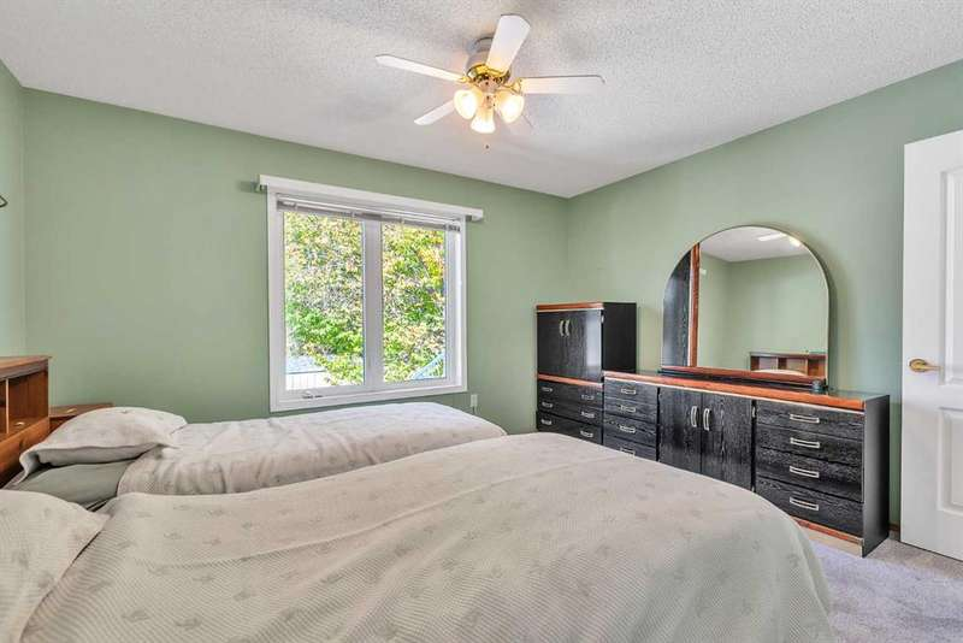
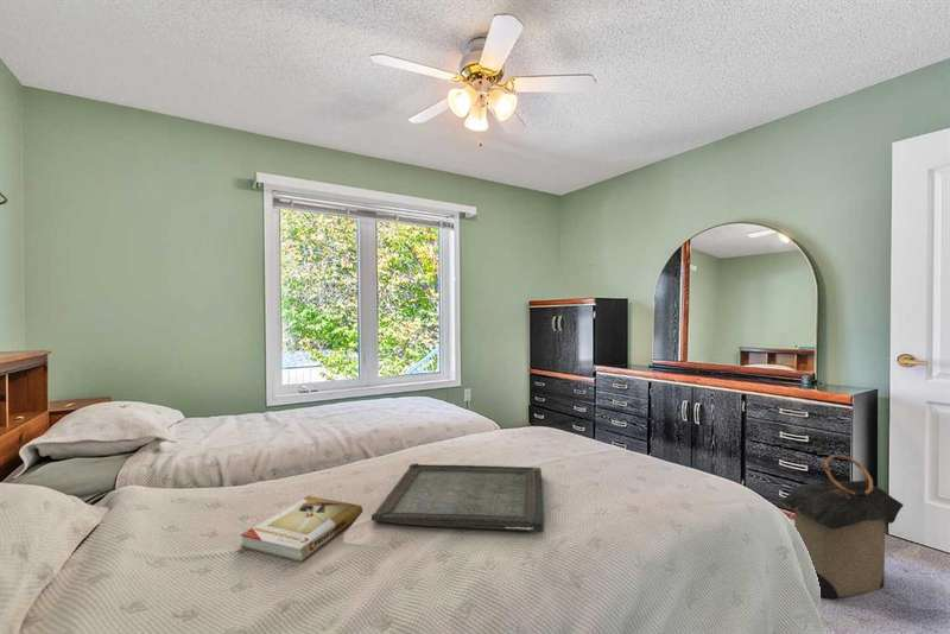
+ book [240,495,363,563]
+ laundry hamper [778,454,905,600]
+ serving tray [370,462,545,533]
